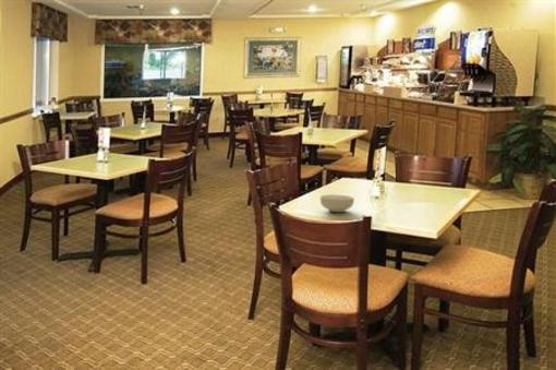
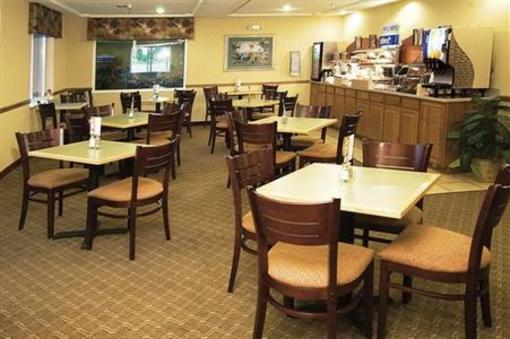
- cereal bowl [319,193,355,213]
